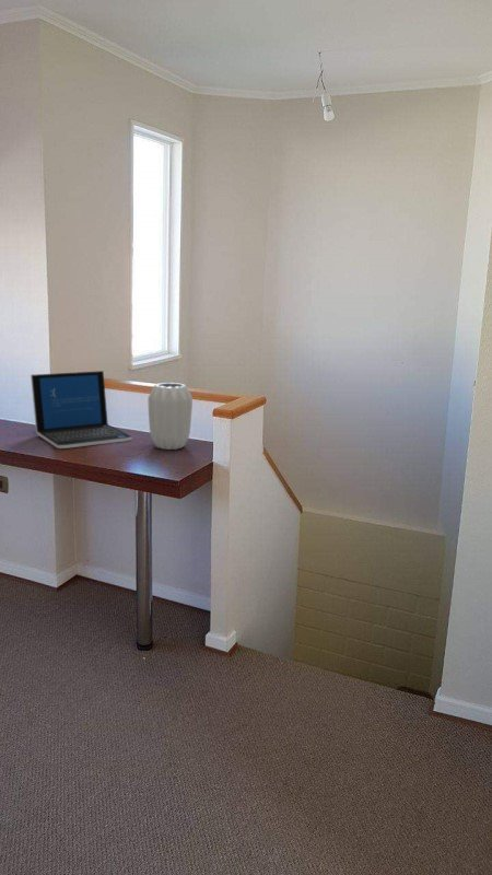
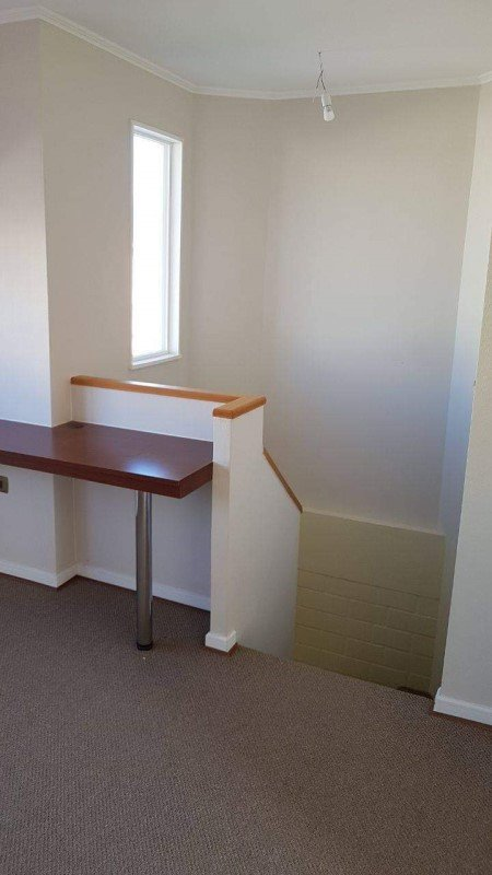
- vase [148,382,194,451]
- laptop [30,370,133,450]
